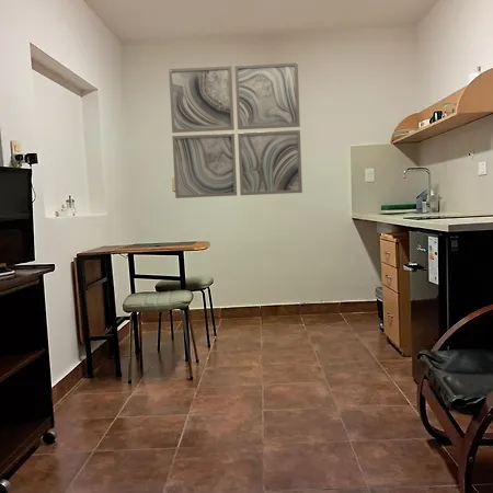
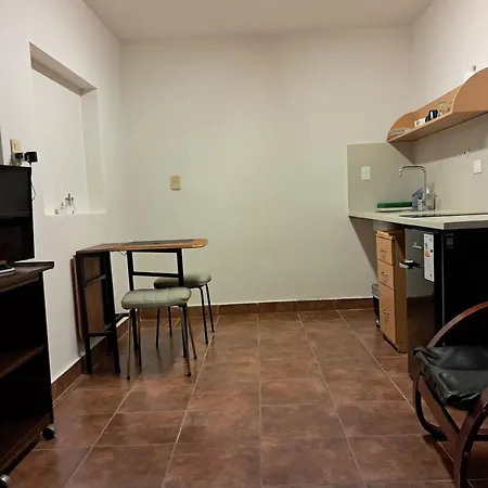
- wall art [168,61,303,199]
